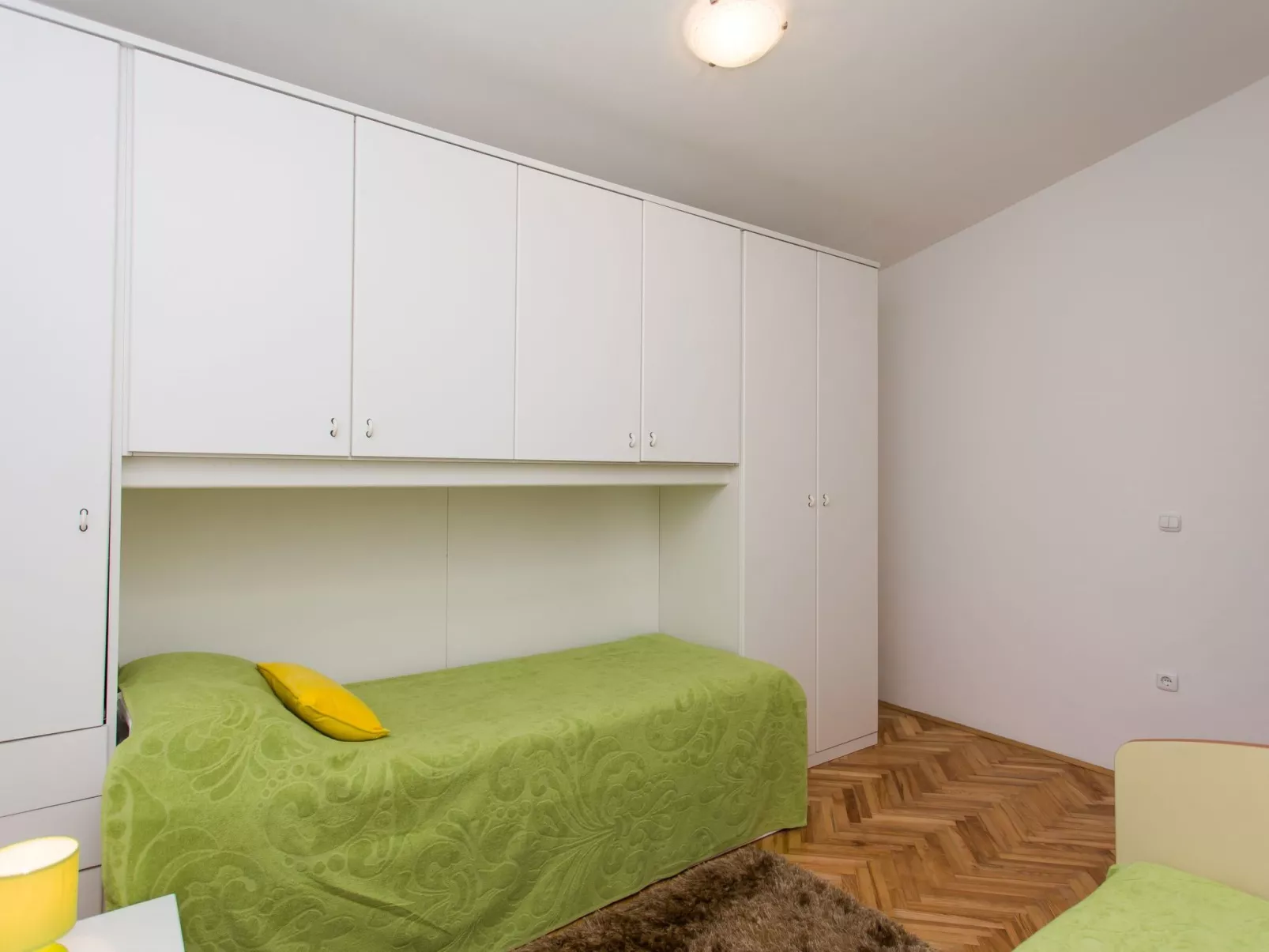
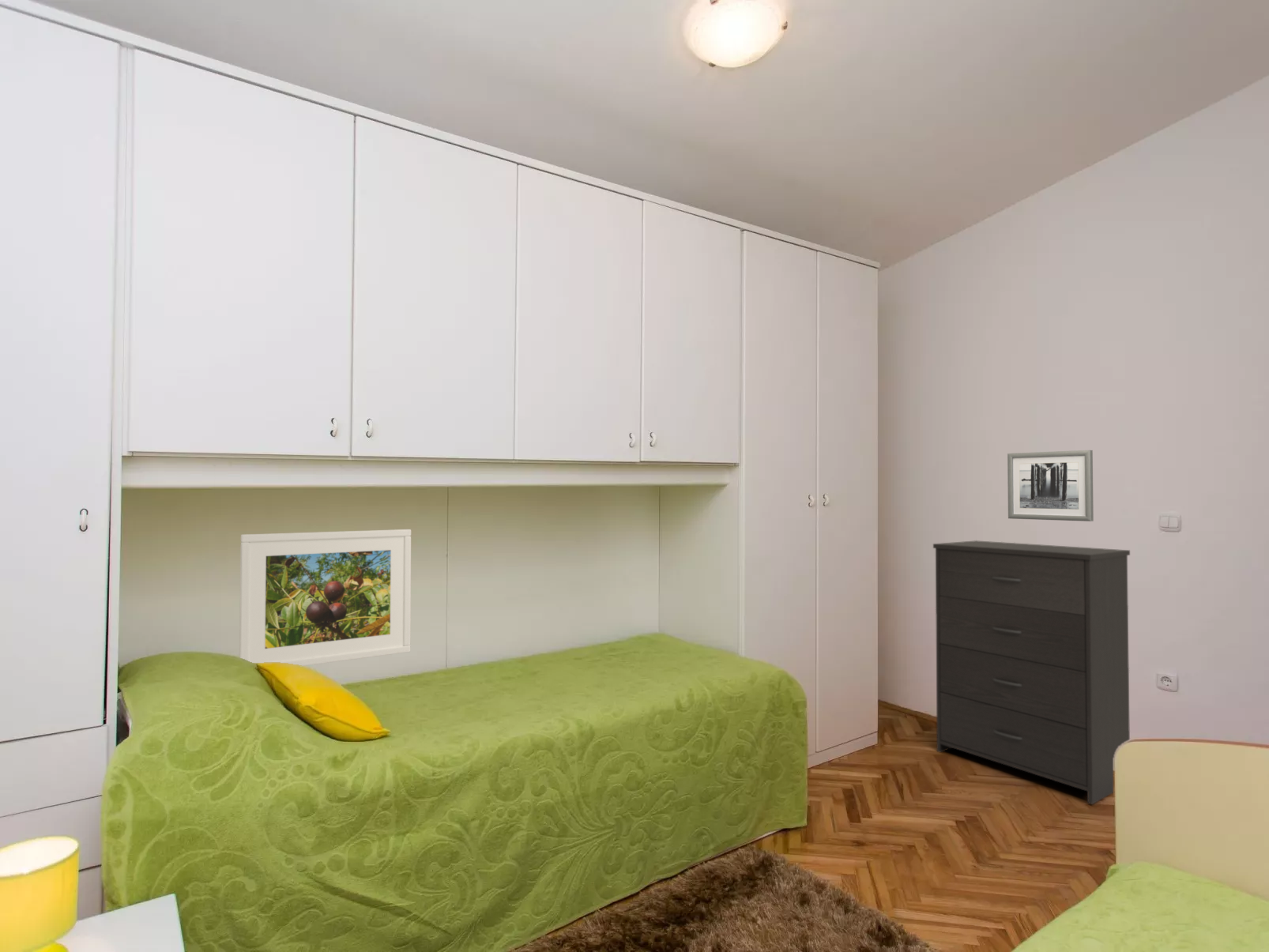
+ dresser [932,540,1131,805]
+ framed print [239,529,412,667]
+ wall art [1007,450,1094,522]
